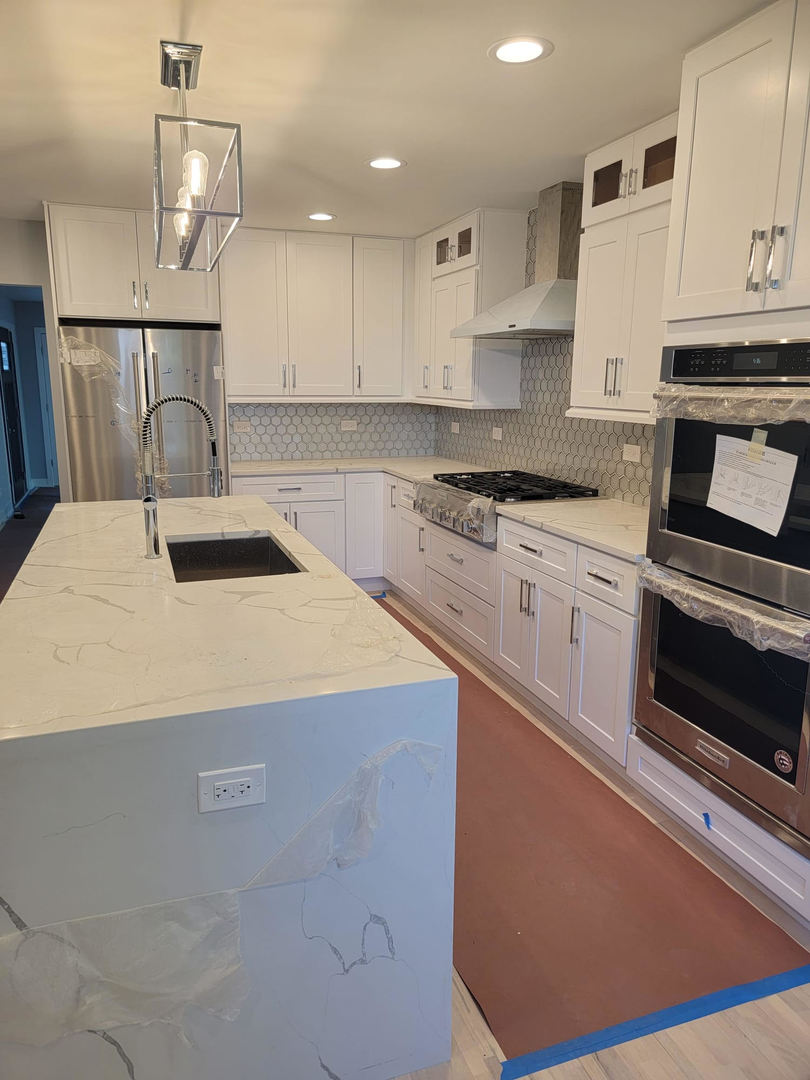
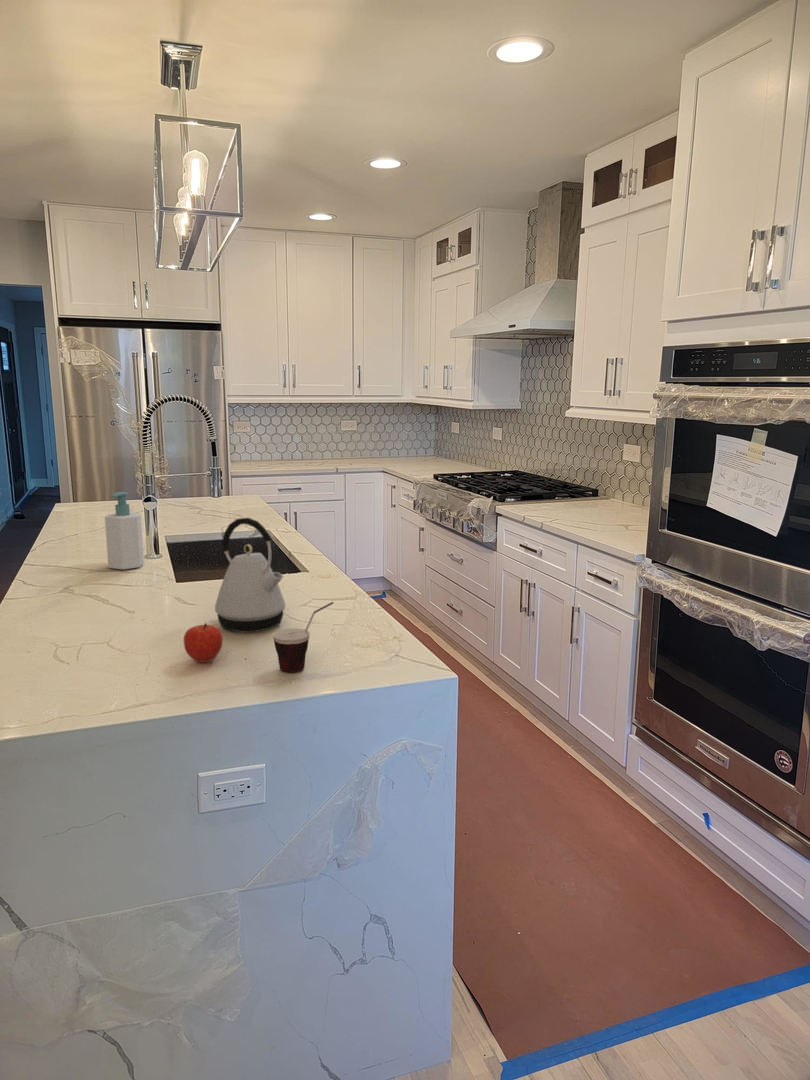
+ cup [272,601,334,673]
+ fruit [183,622,224,664]
+ kettle [214,517,286,633]
+ soap bottle [104,491,145,571]
